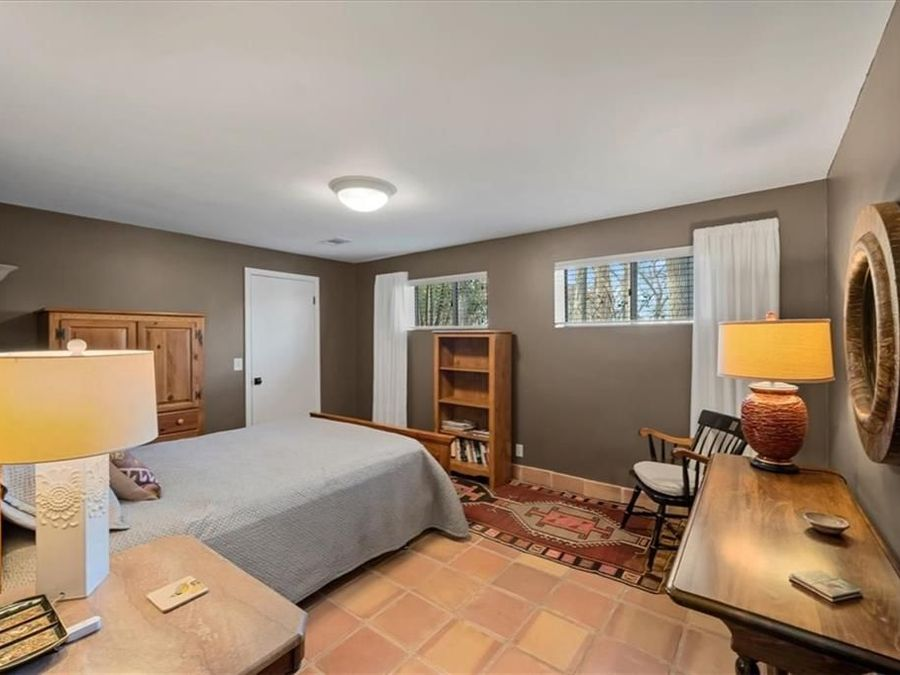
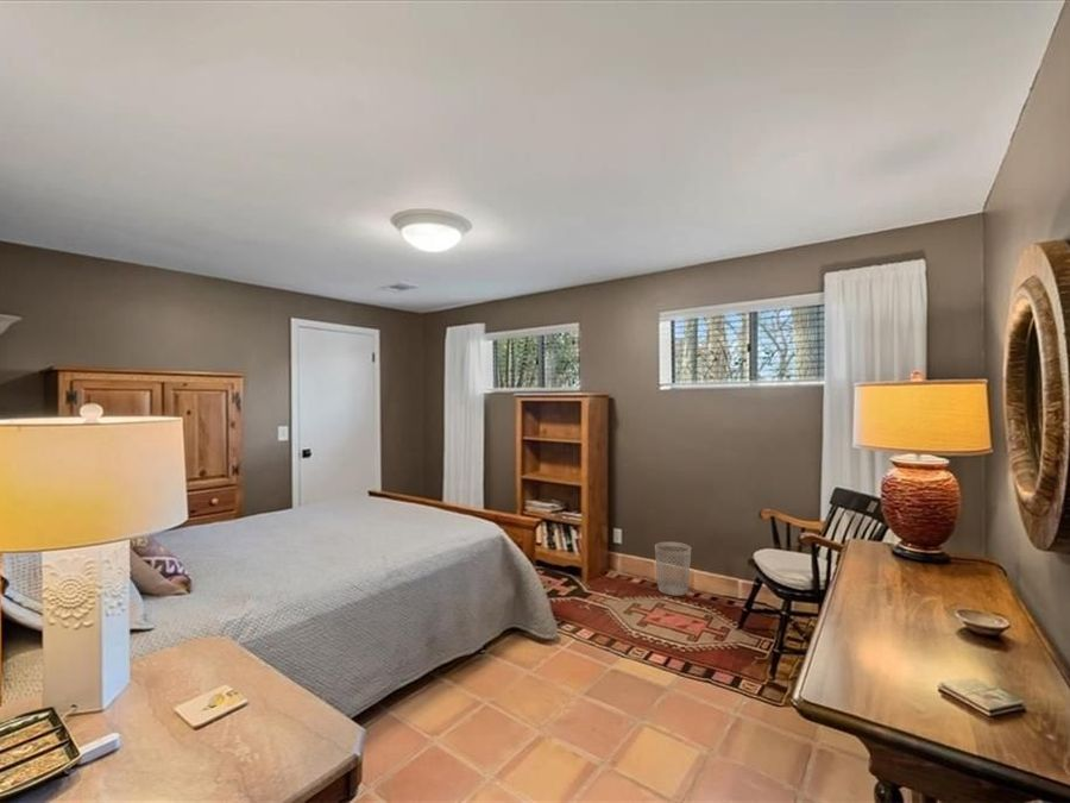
+ wastebasket [654,541,692,597]
